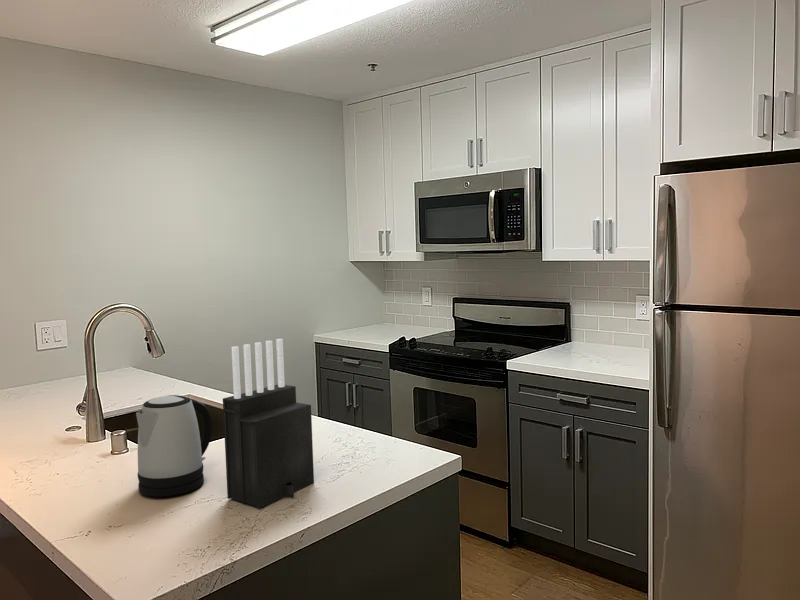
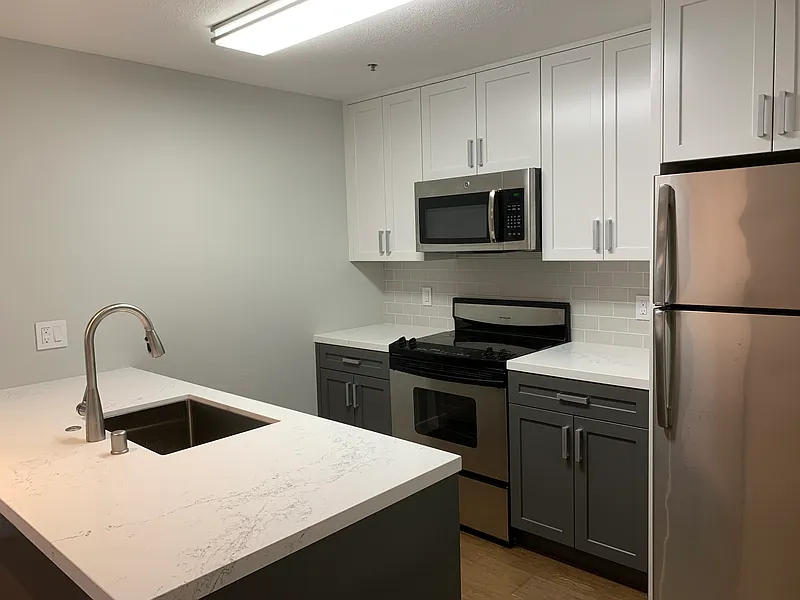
- kettle [135,394,213,497]
- knife block [222,338,315,509]
